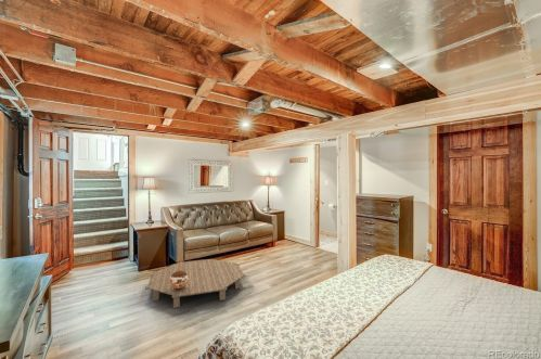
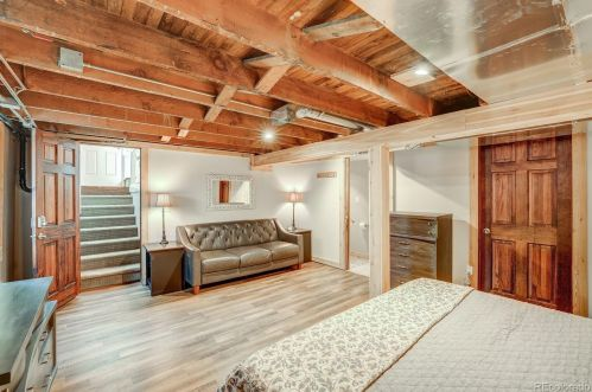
- decorative sphere [170,270,189,290]
- coffee table [144,258,247,309]
